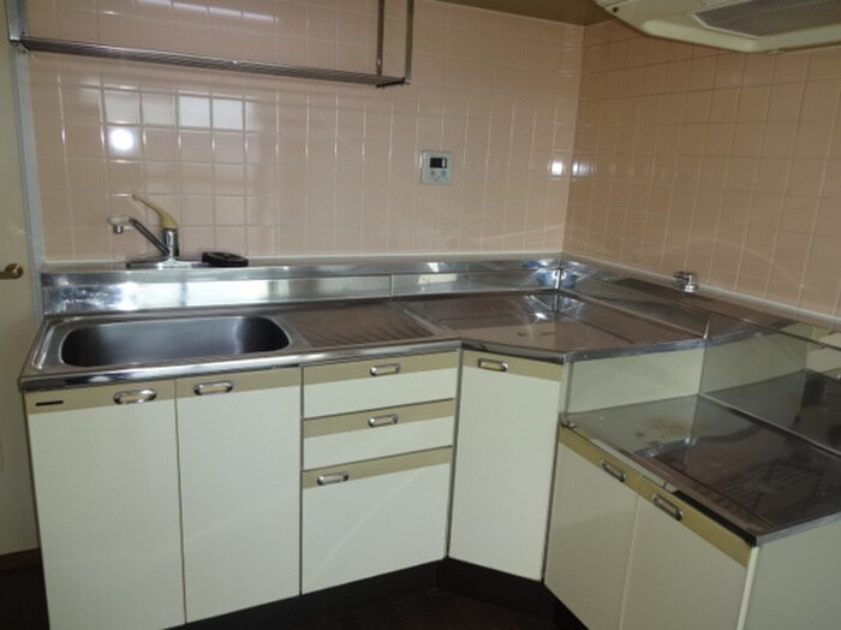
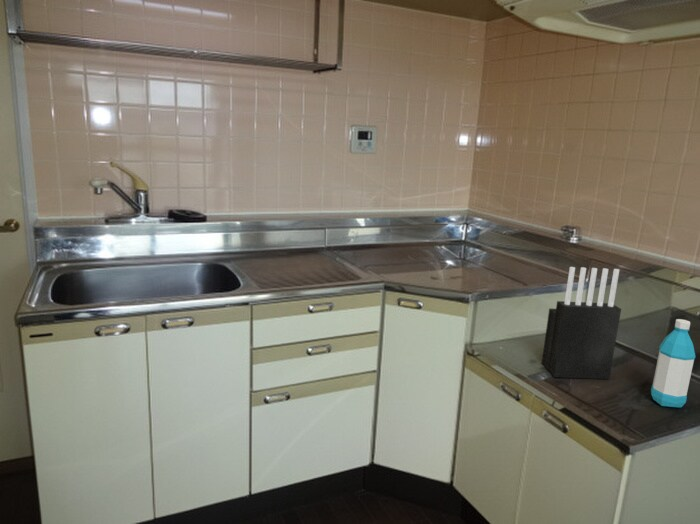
+ water bottle [650,318,696,408]
+ knife block [541,266,622,380]
